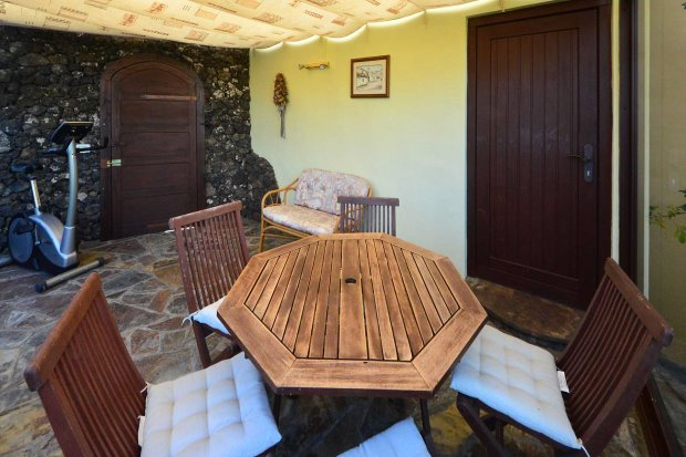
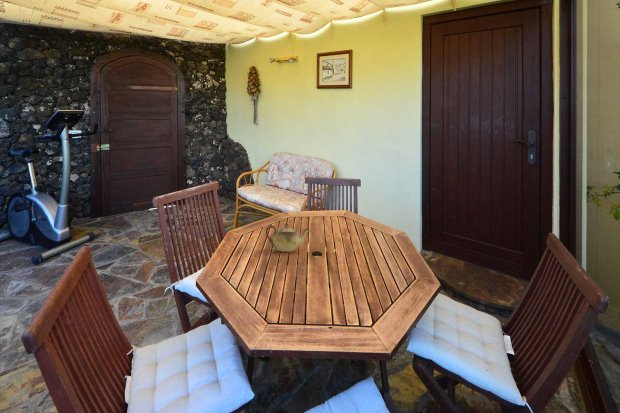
+ teapot [265,222,312,253]
